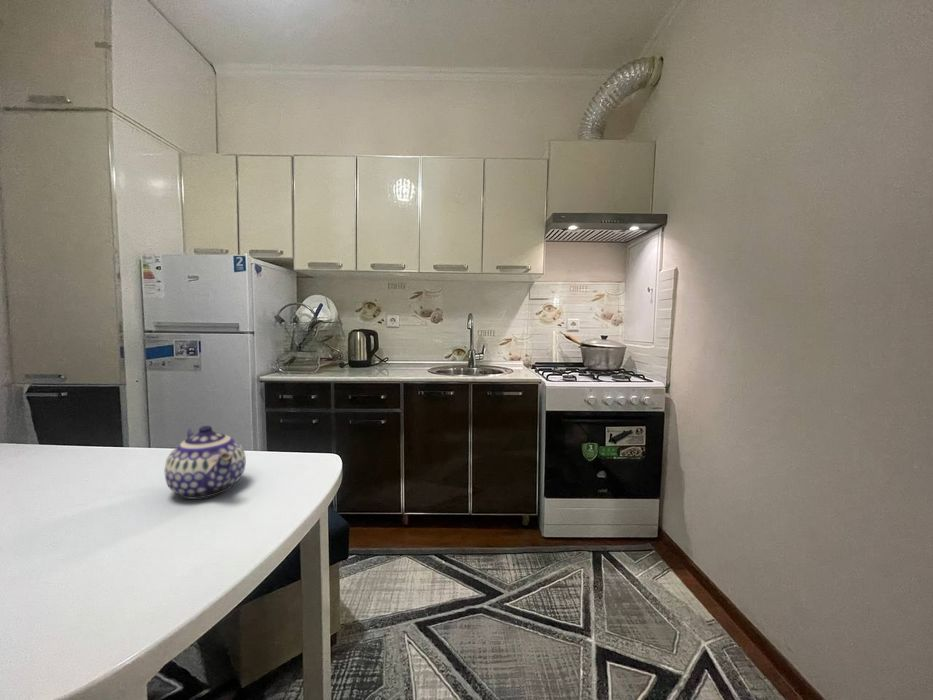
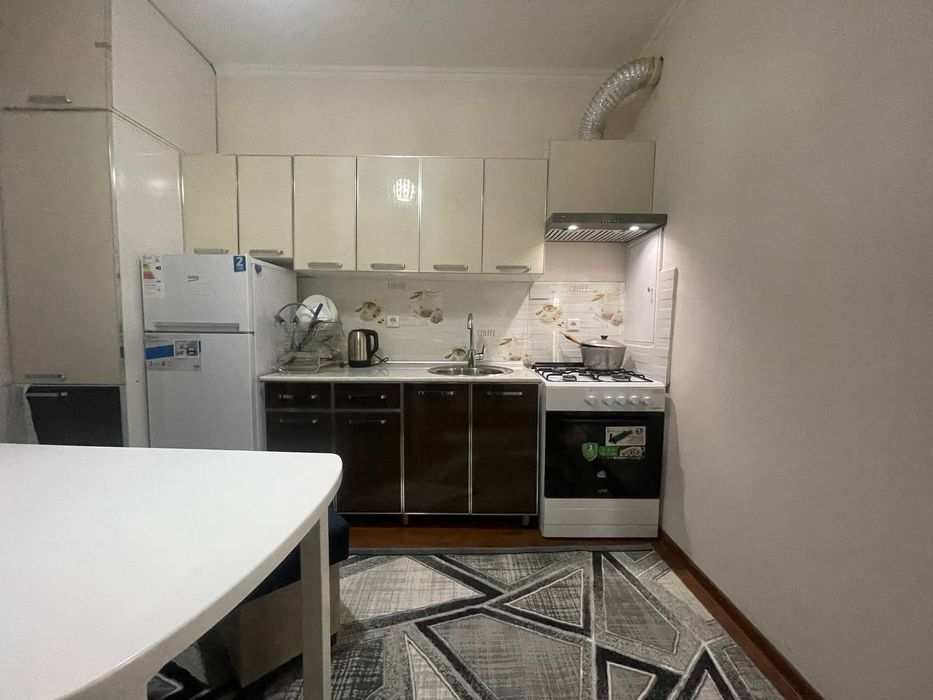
- teapot [164,425,247,500]
